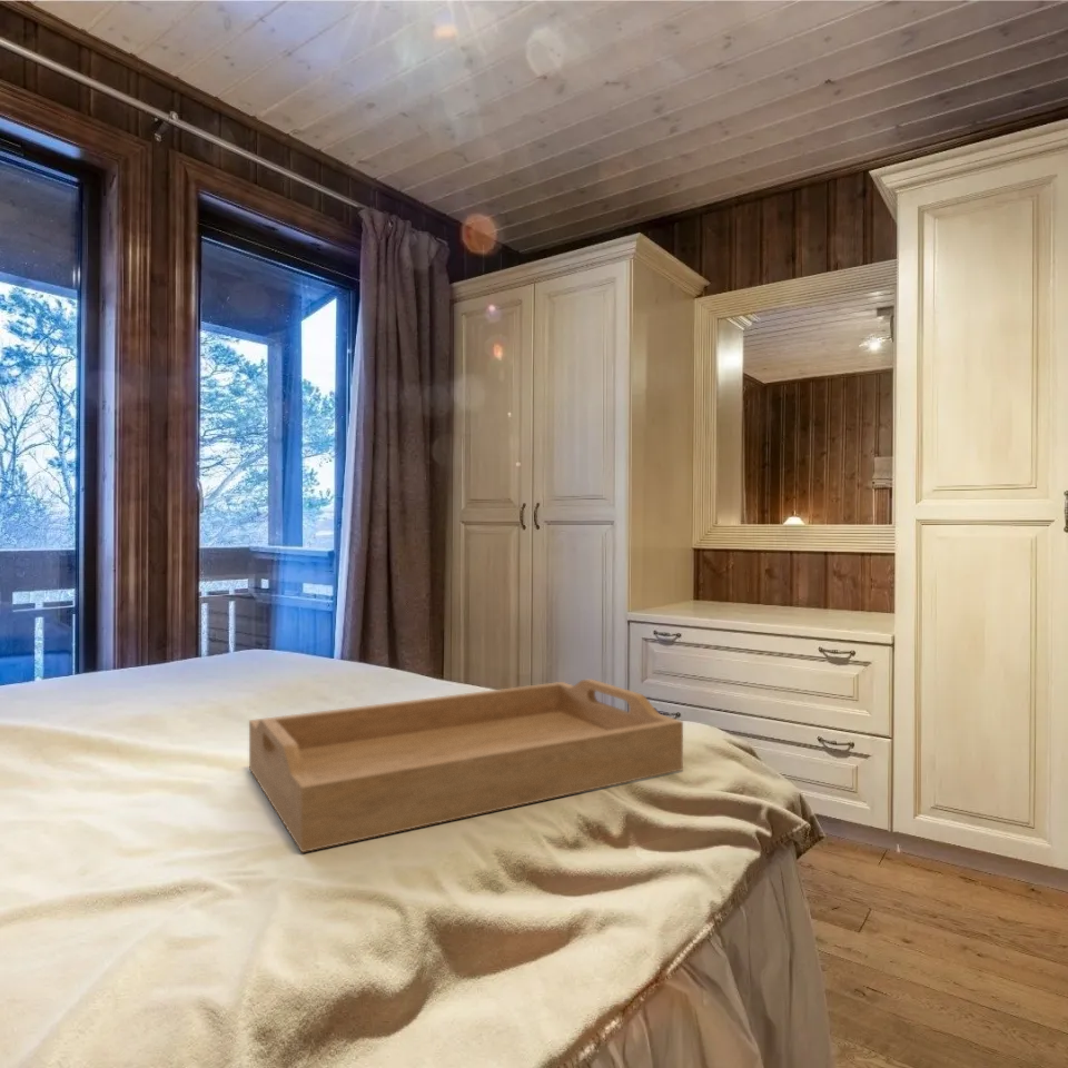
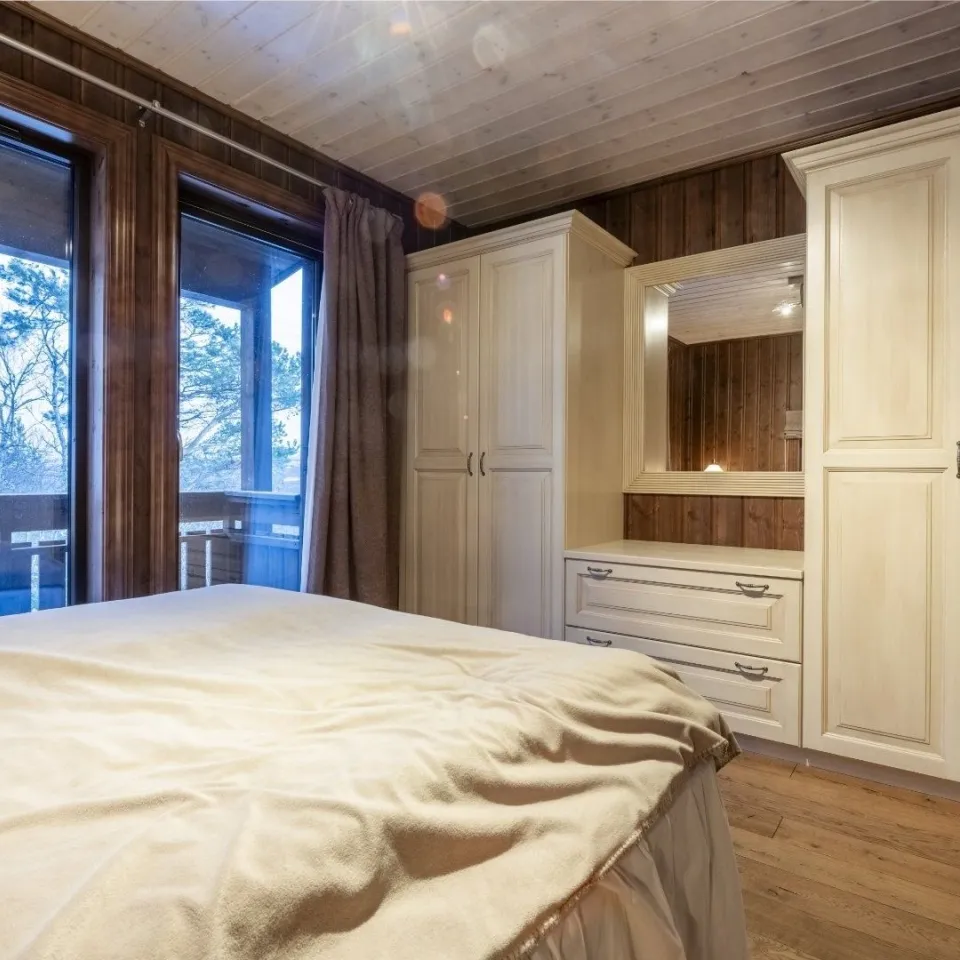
- serving tray [248,678,684,853]
